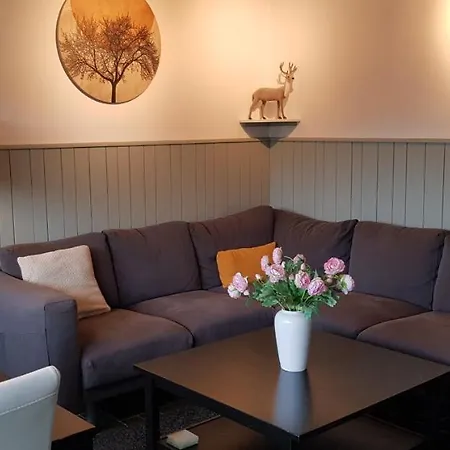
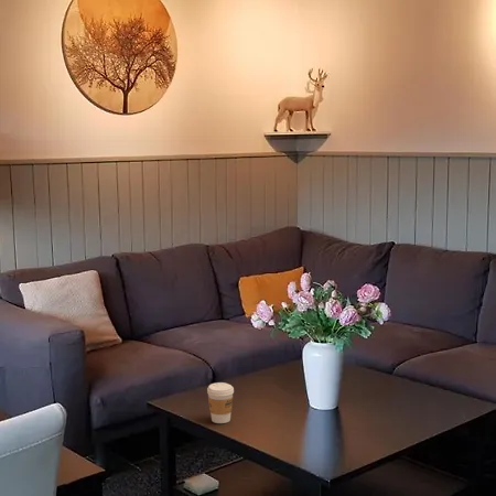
+ coffee cup [206,381,235,424]
